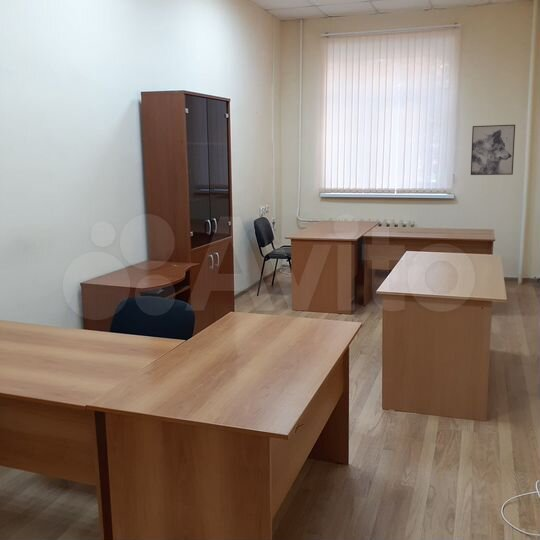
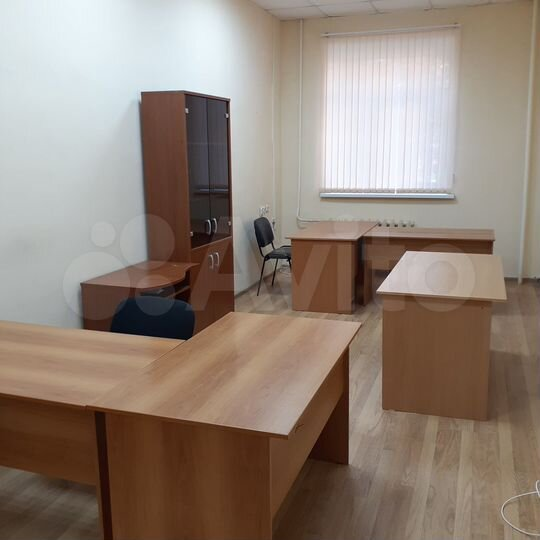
- wall art [470,124,516,176]
